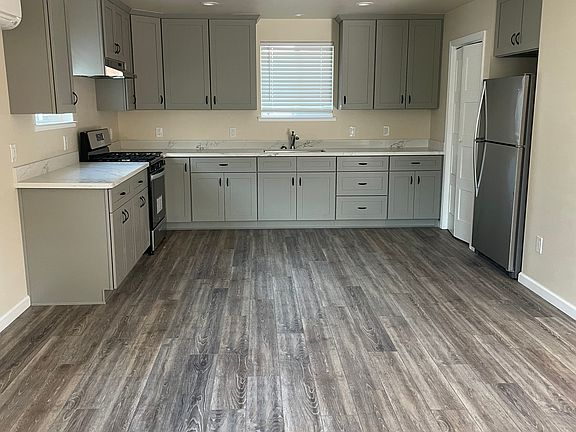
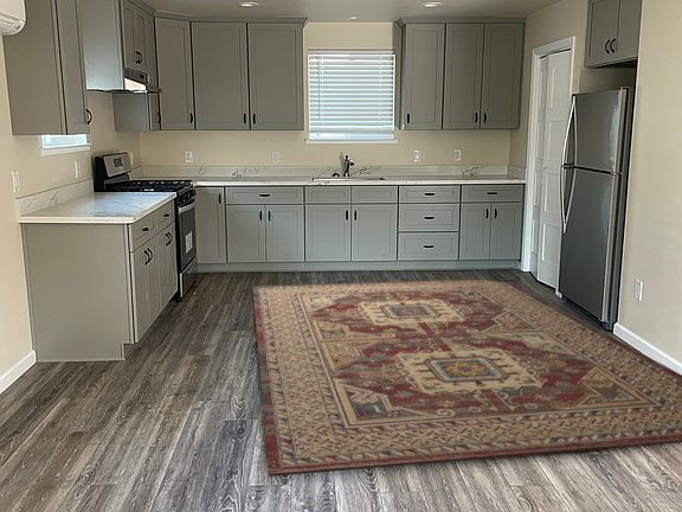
+ rug [251,279,682,478]
